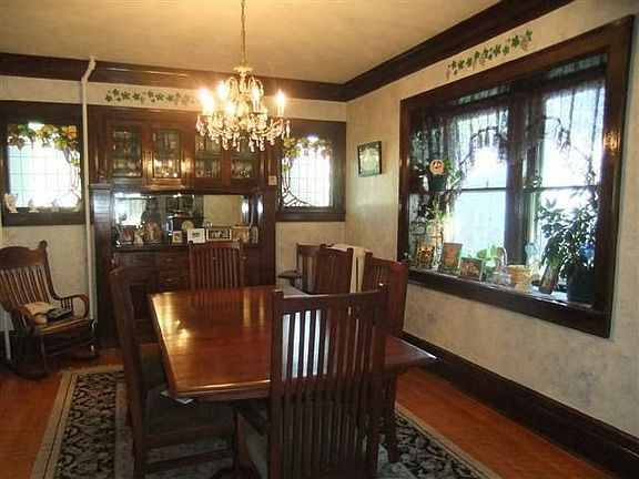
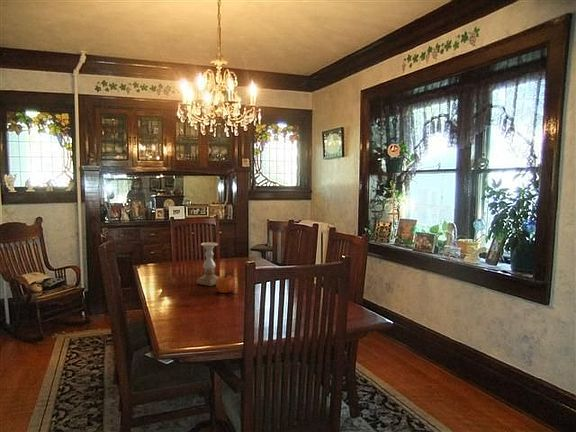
+ candle holder [196,241,220,287]
+ apple [215,273,236,294]
